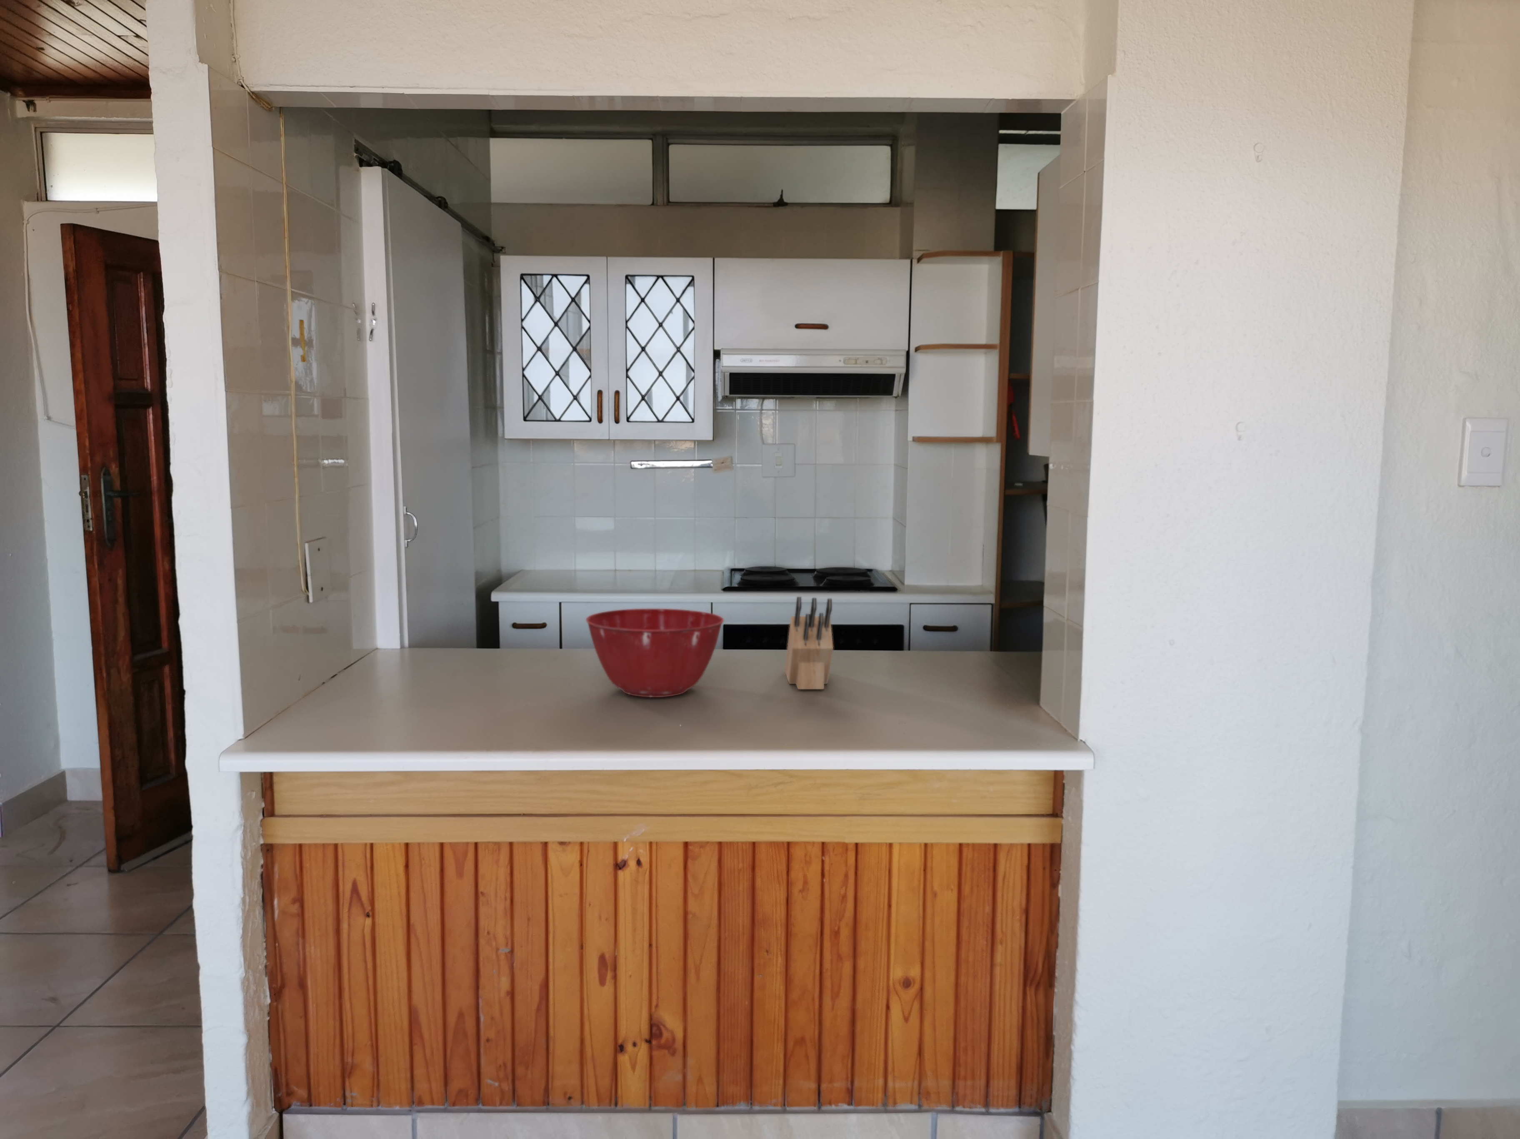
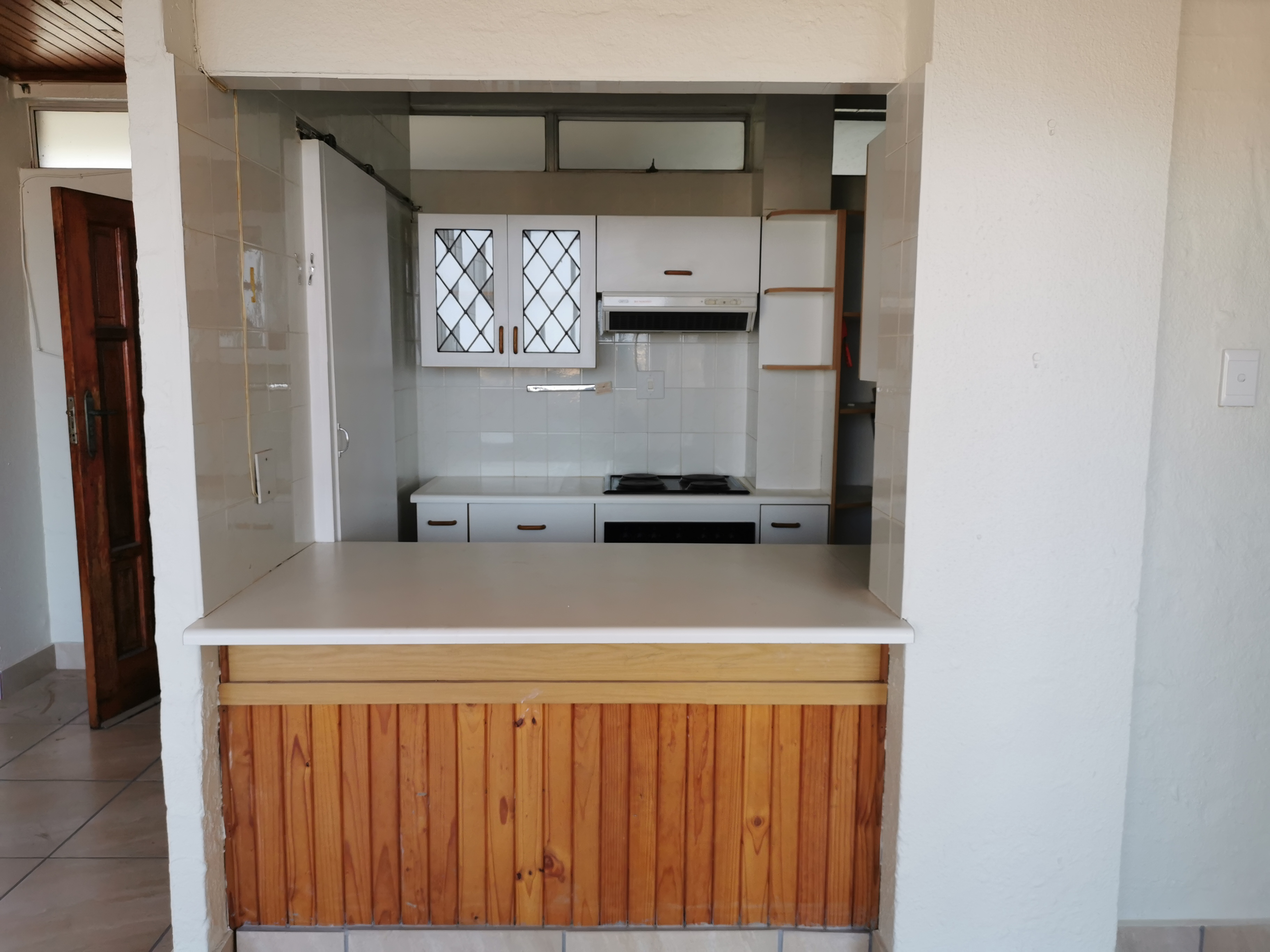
- knife block [785,596,834,690]
- mixing bowl [585,608,724,698]
